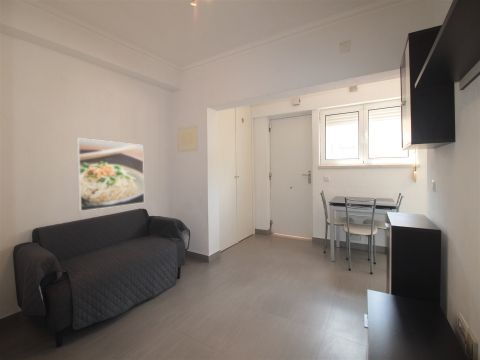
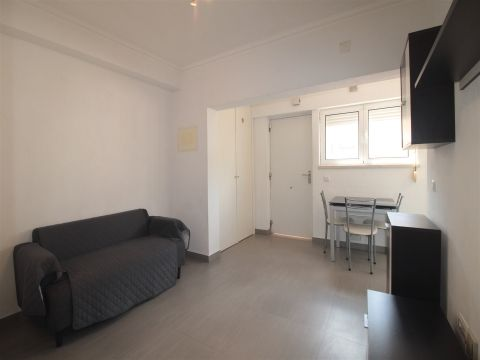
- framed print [76,137,145,212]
